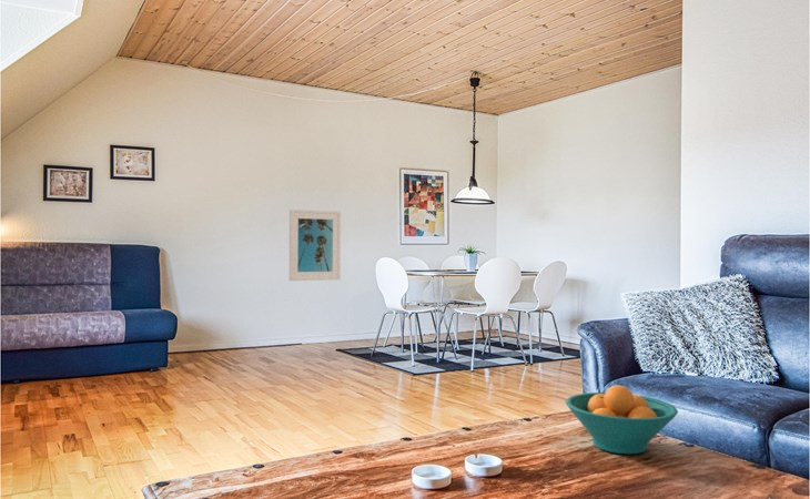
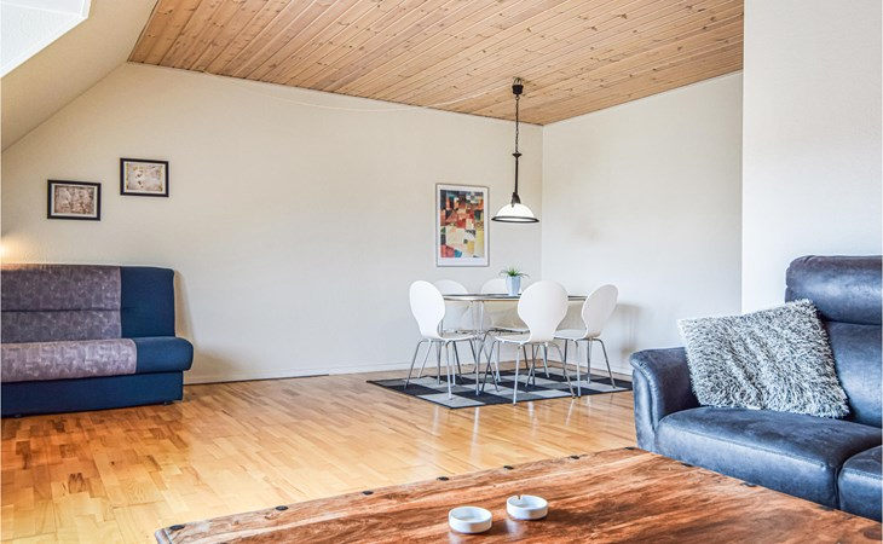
- fruit bowl [565,385,679,455]
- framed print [288,208,342,282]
